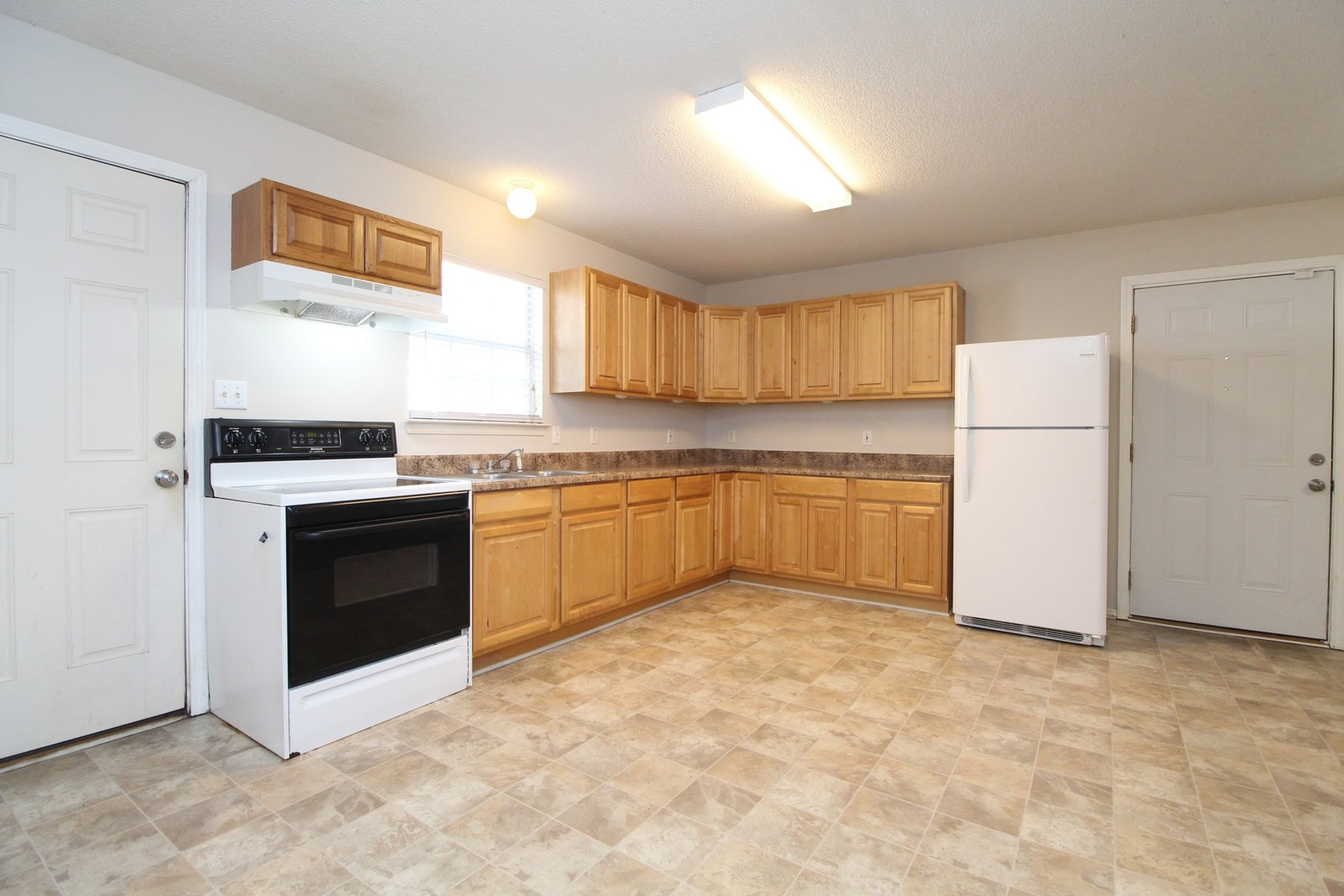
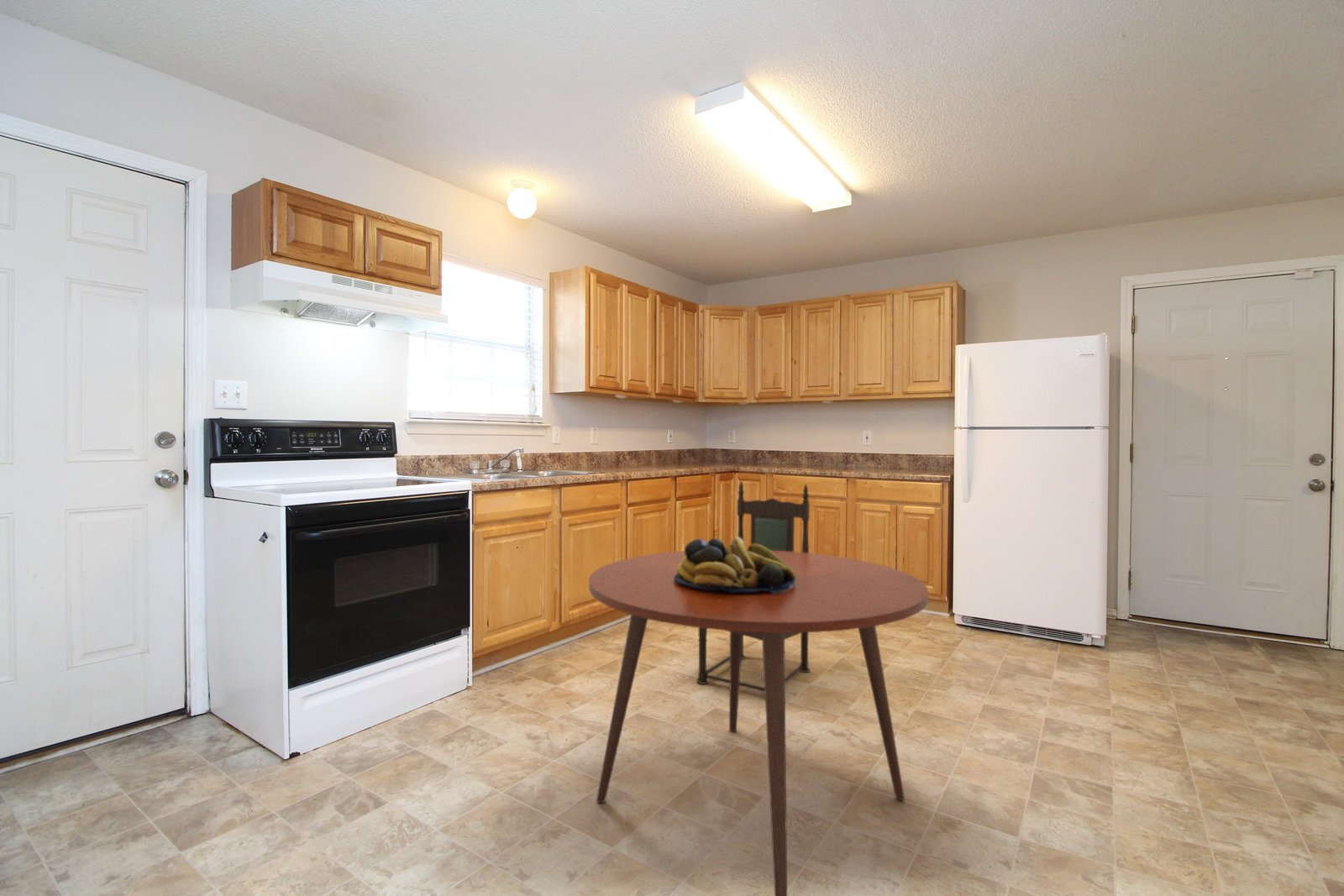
+ fruit bowl [674,536,796,594]
+ dining chair [696,480,811,692]
+ dining table [588,548,929,896]
